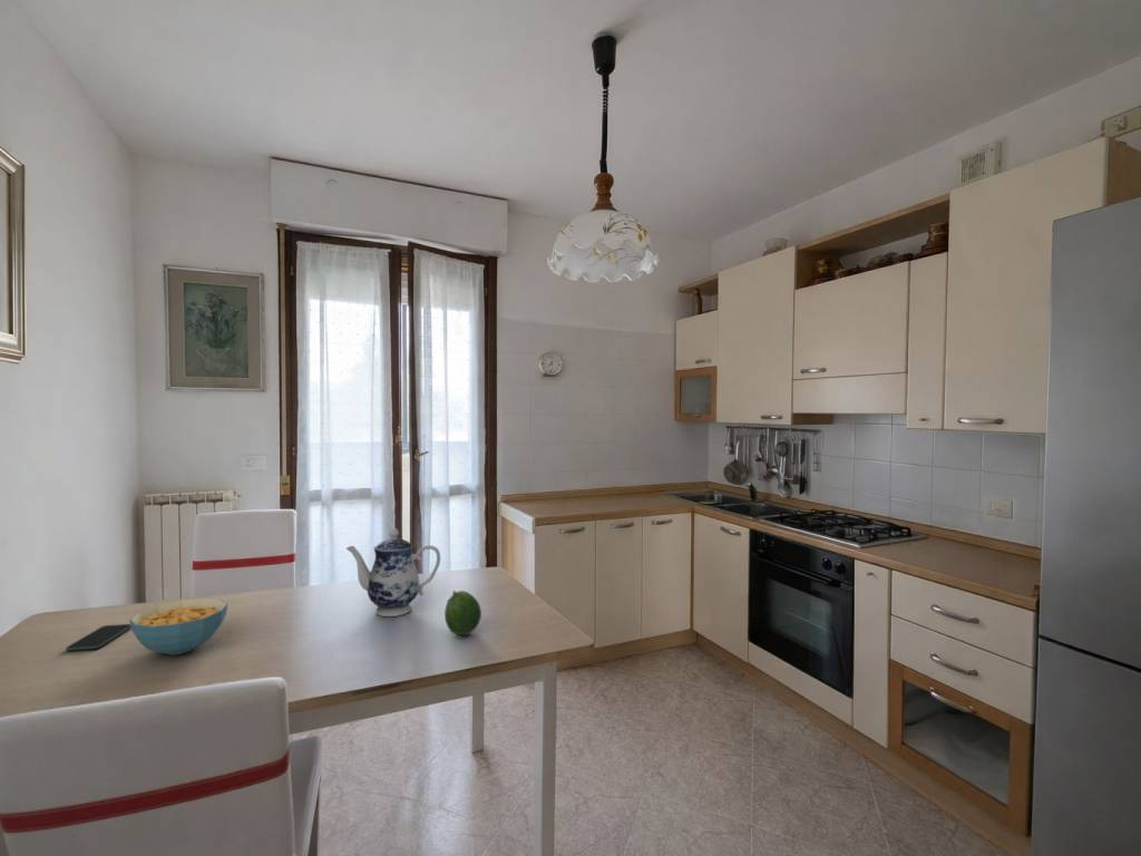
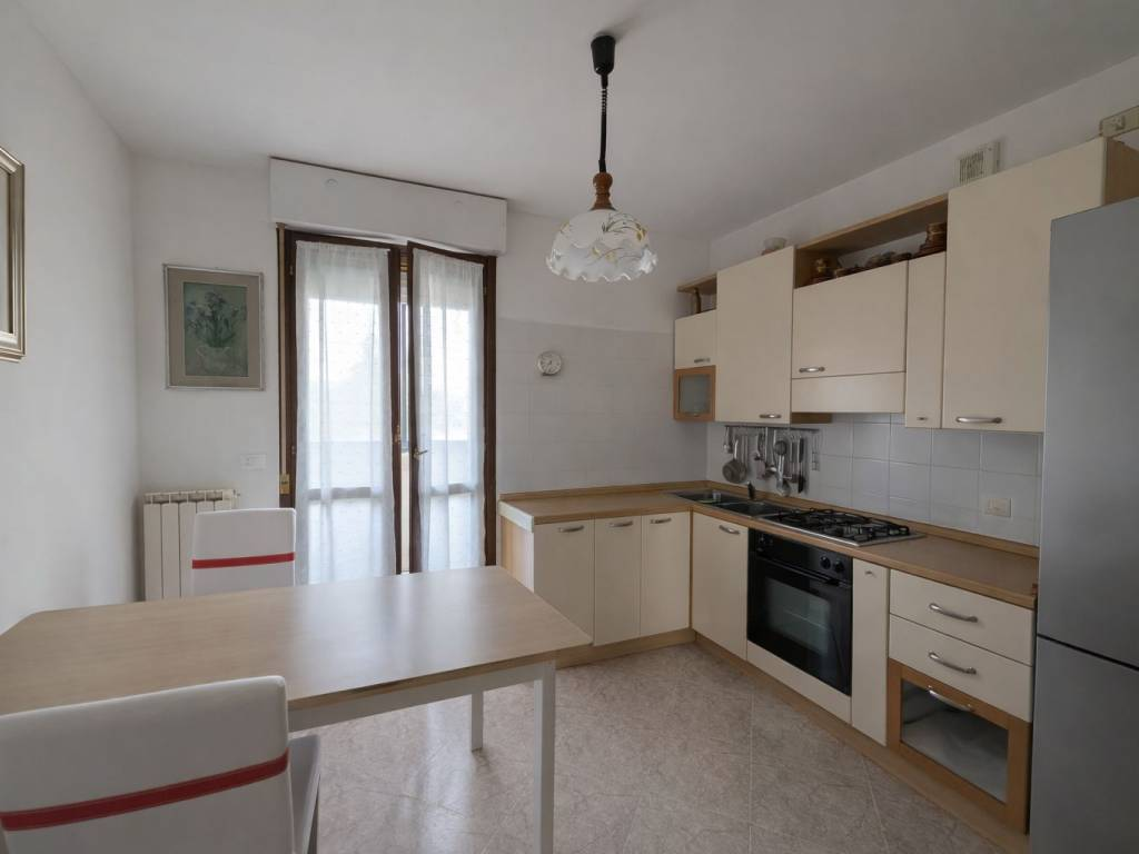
- teapot [345,527,441,617]
- fruit [443,590,482,636]
- smartphone [65,623,131,652]
- cereal bowl [128,597,228,655]
